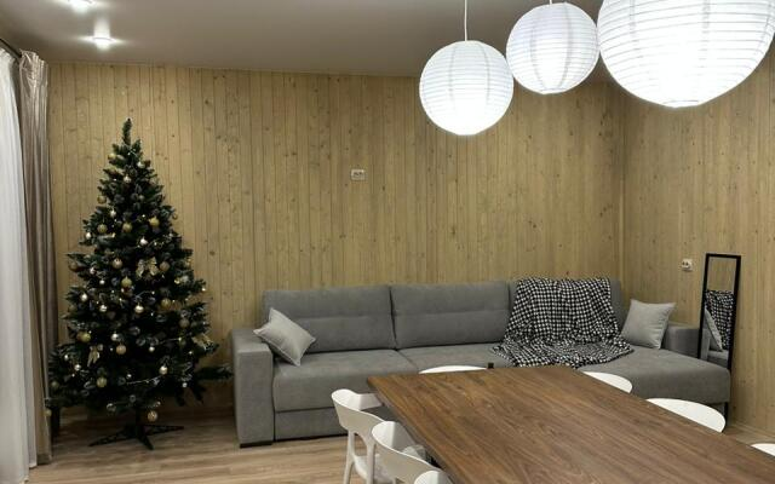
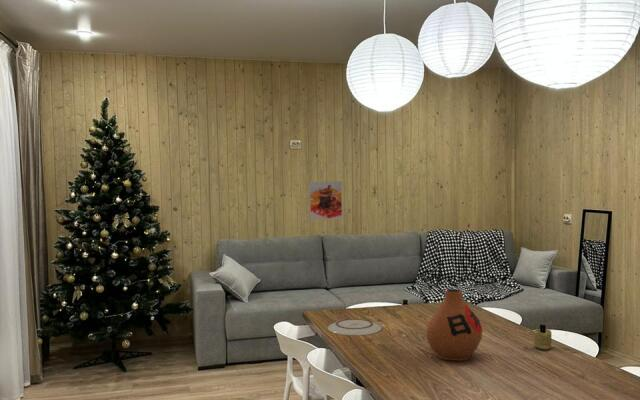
+ vase [425,288,484,362]
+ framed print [308,180,343,221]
+ plate [327,318,383,336]
+ candle [533,323,553,351]
